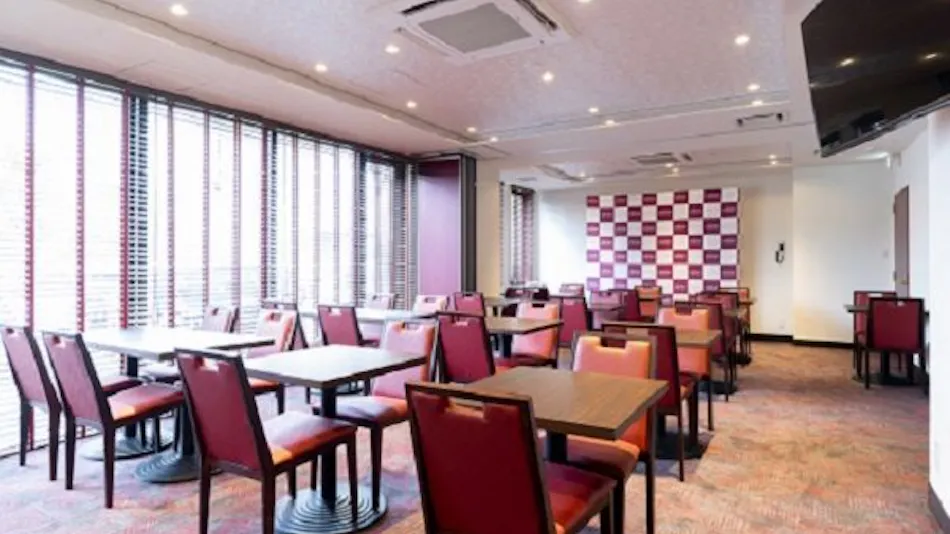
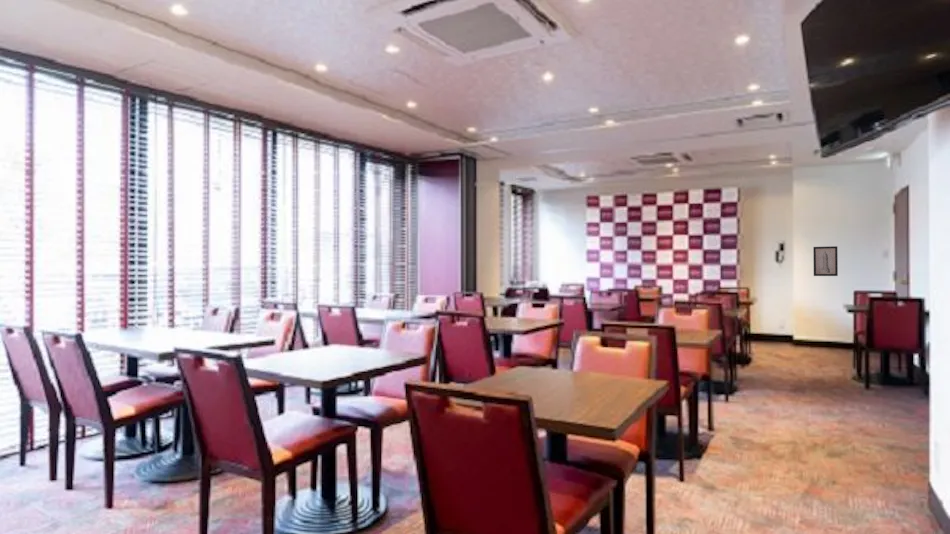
+ wall art [812,245,839,277]
